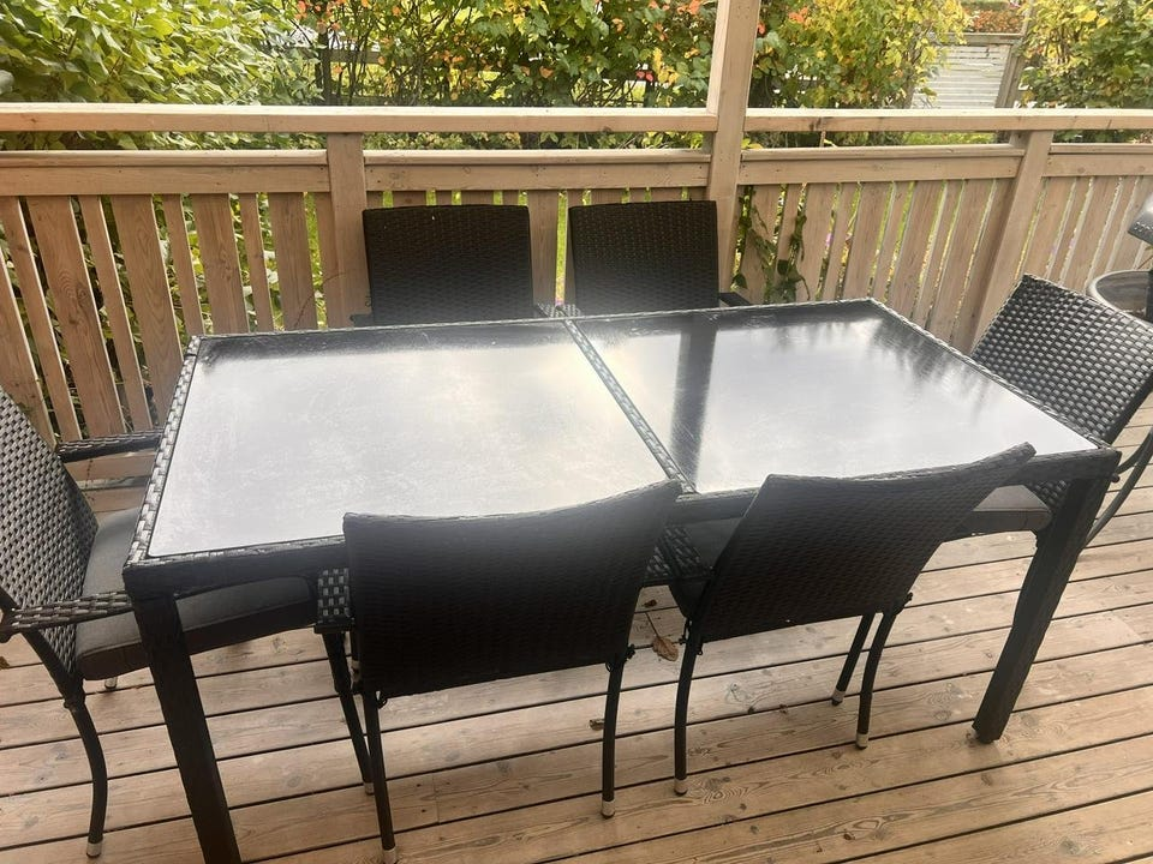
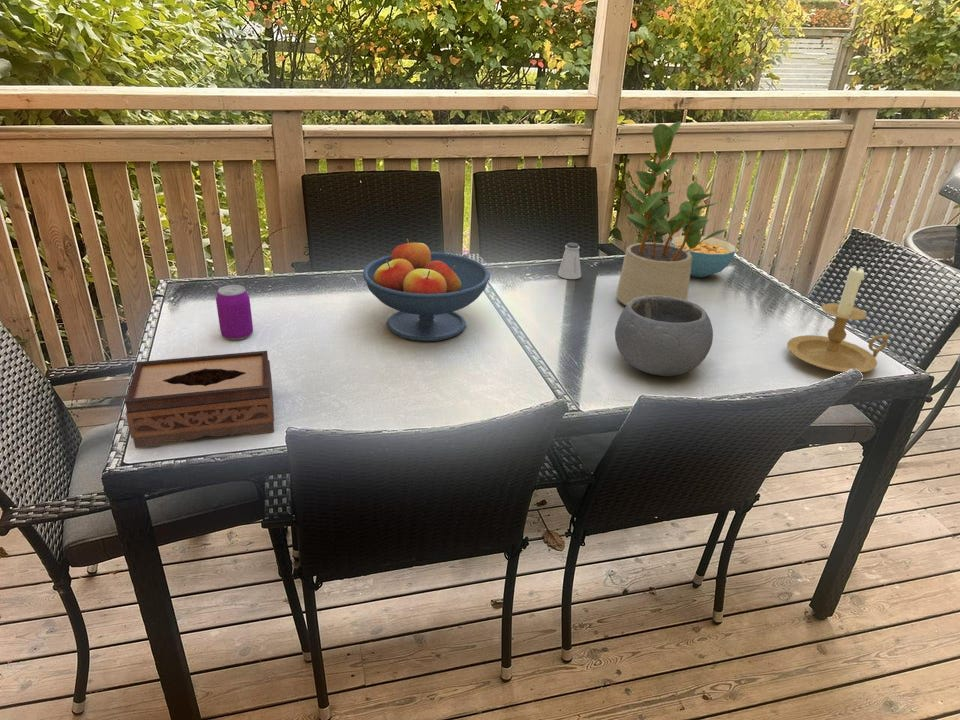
+ cereal bowl [670,235,737,278]
+ bowl [614,296,714,377]
+ saltshaker [557,242,582,280]
+ potted plant [615,120,727,306]
+ beverage can [215,284,254,341]
+ fruit bowl [362,238,491,342]
+ candle holder [786,264,892,373]
+ tissue box [124,350,275,449]
